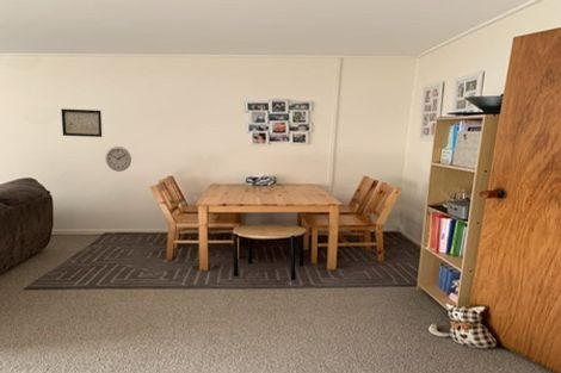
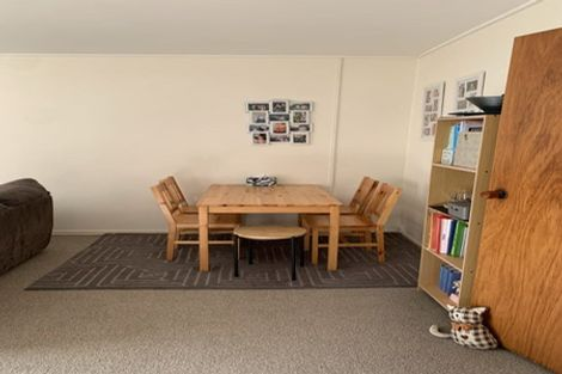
- wall clock [104,145,132,173]
- wall art [60,107,103,138]
